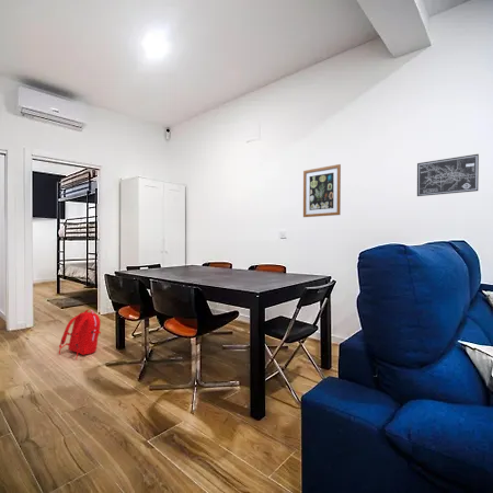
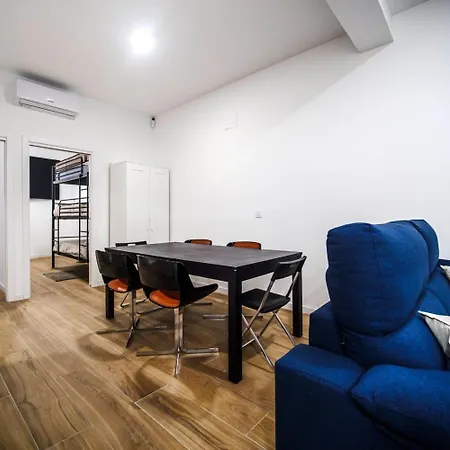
- wall art [302,163,342,218]
- backpack [58,309,102,360]
- wall art [416,153,480,197]
